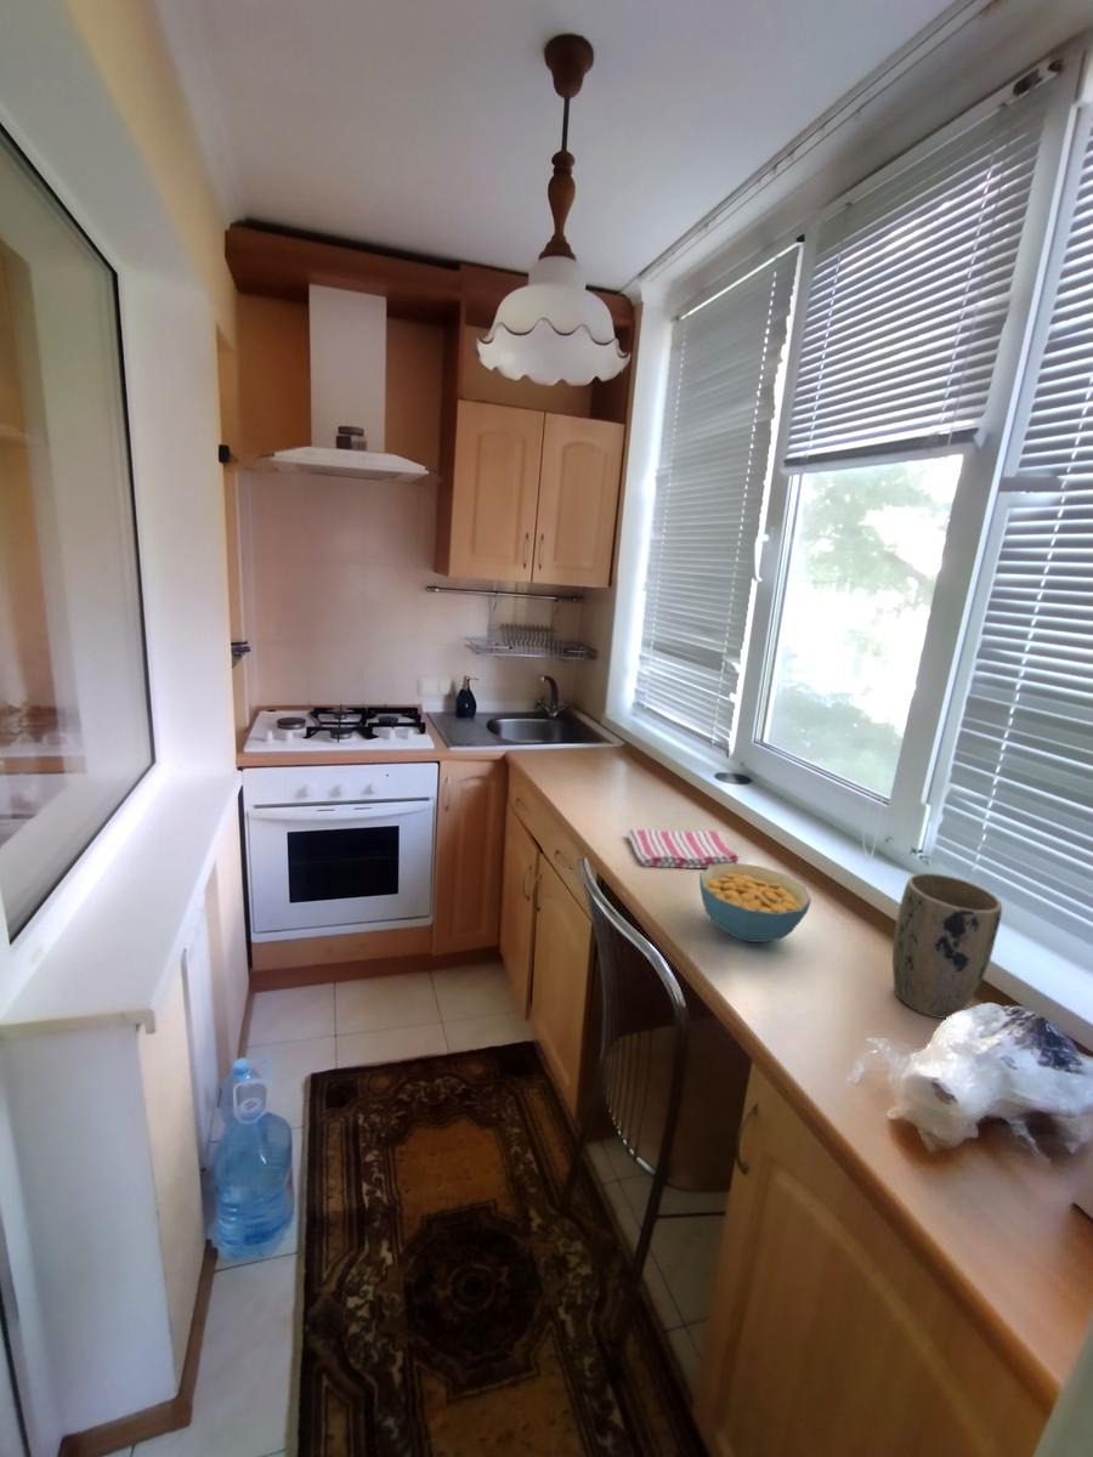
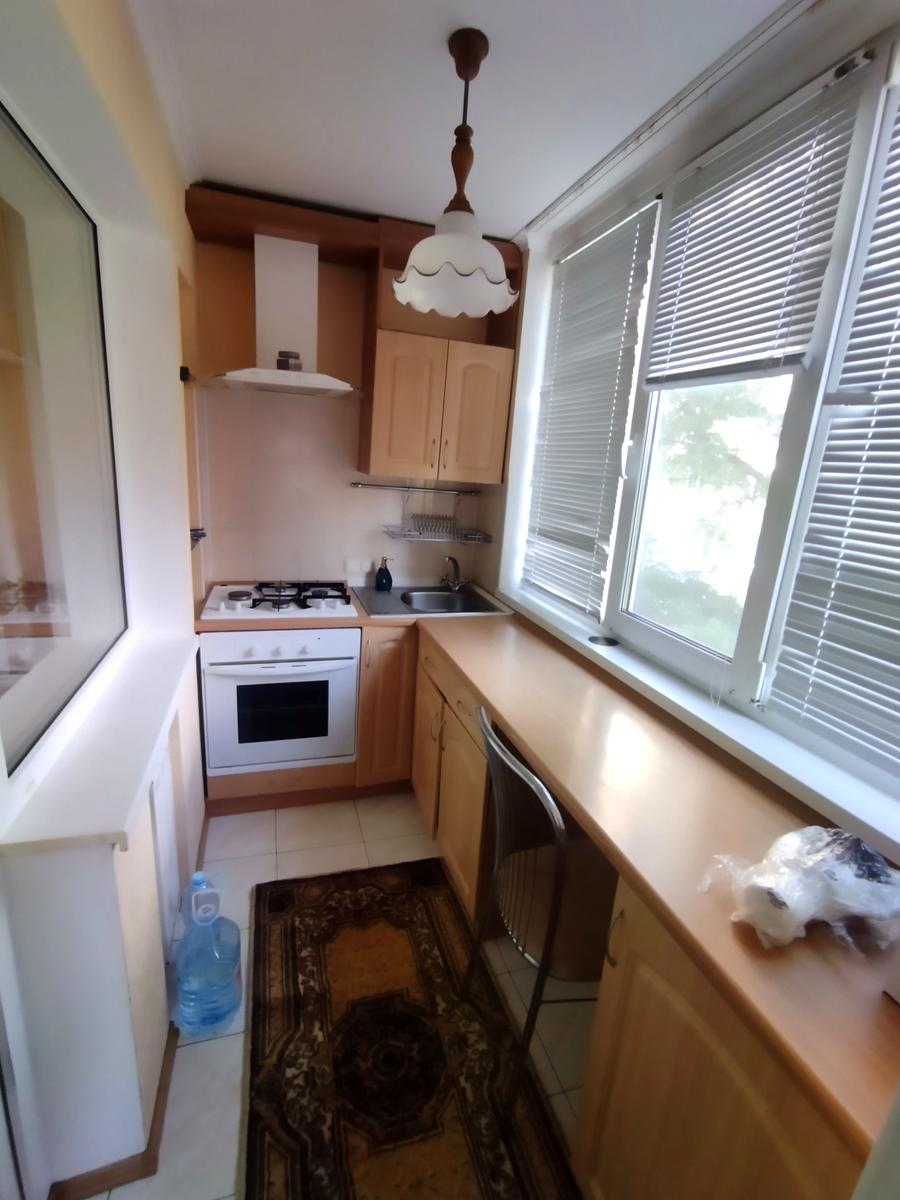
- dish towel [625,828,740,869]
- plant pot [891,872,1003,1020]
- cereal bowl [698,862,812,943]
